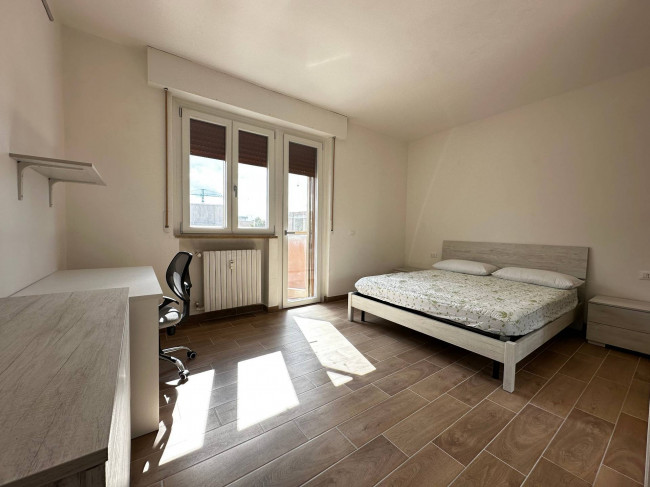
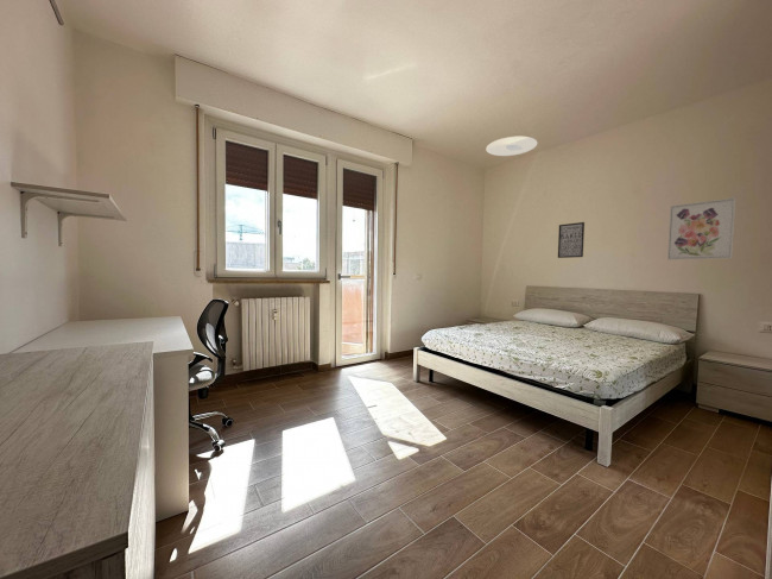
+ wall art [666,196,736,262]
+ ceiling light [485,136,538,157]
+ wall art [557,221,586,259]
